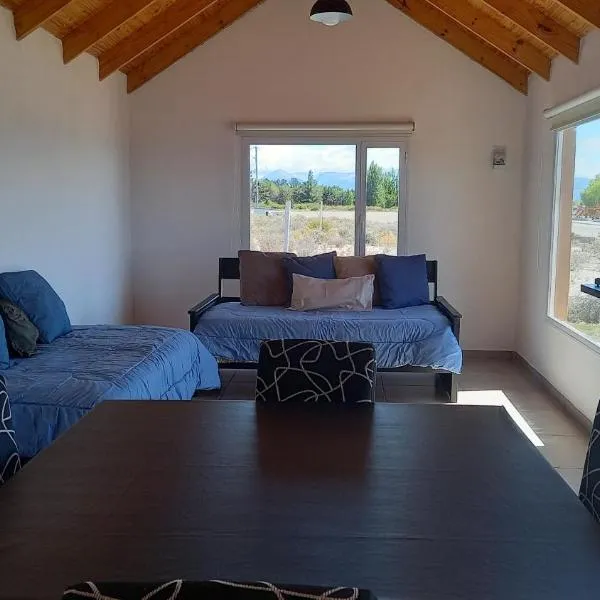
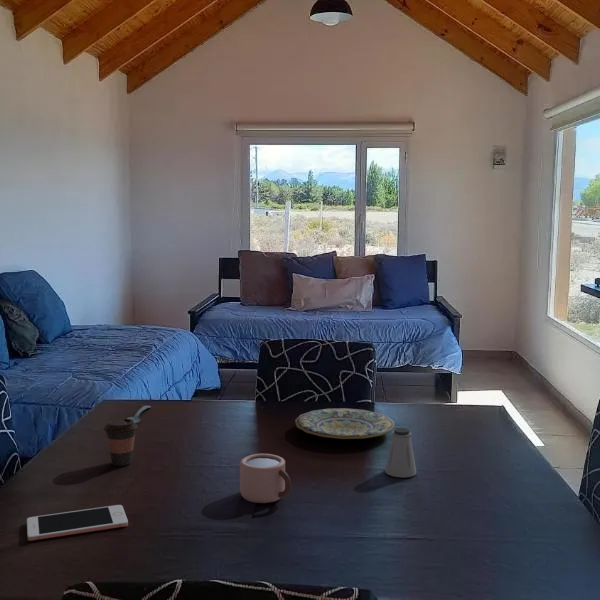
+ cell phone [26,504,129,542]
+ spoon [127,405,152,424]
+ coffee cup [103,417,139,467]
+ plate [294,407,396,440]
+ saltshaker [384,427,417,478]
+ mug [239,453,292,504]
